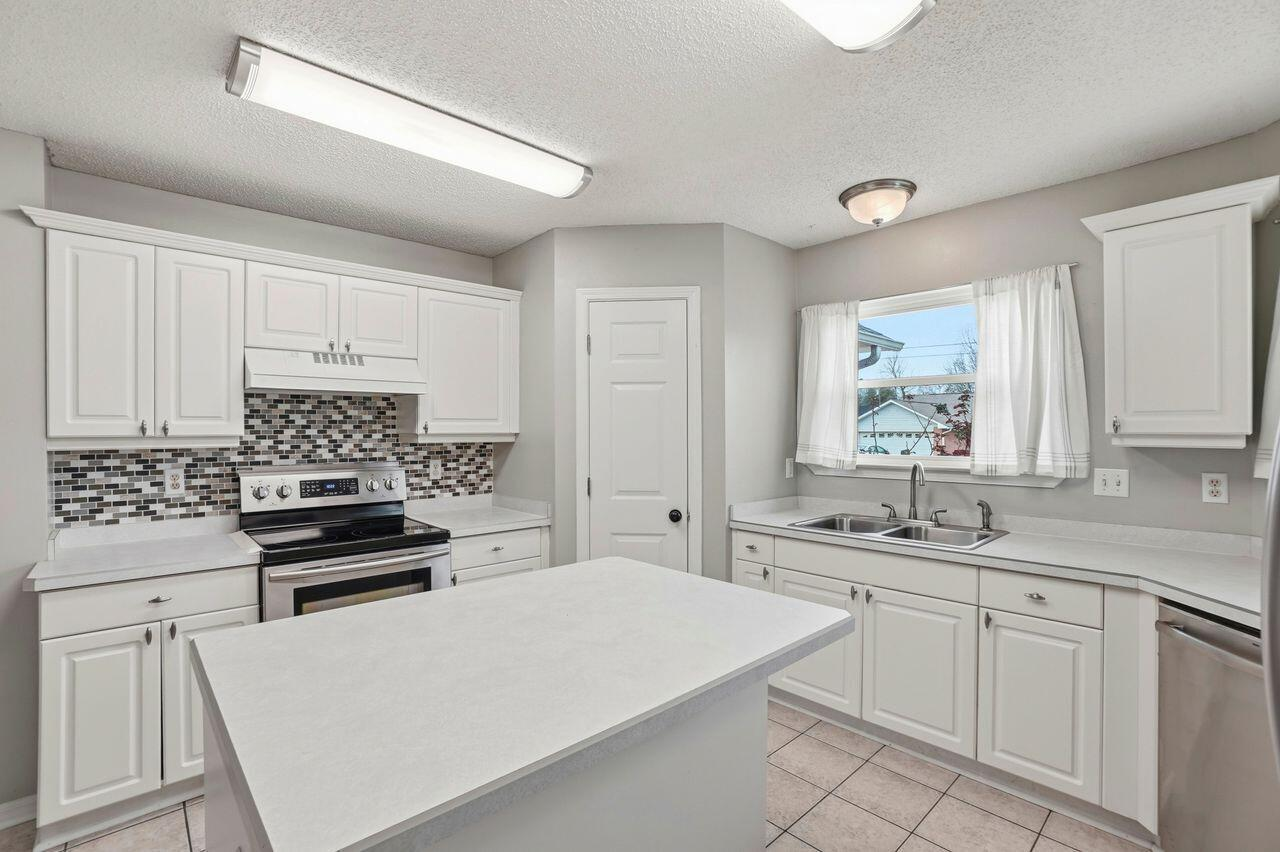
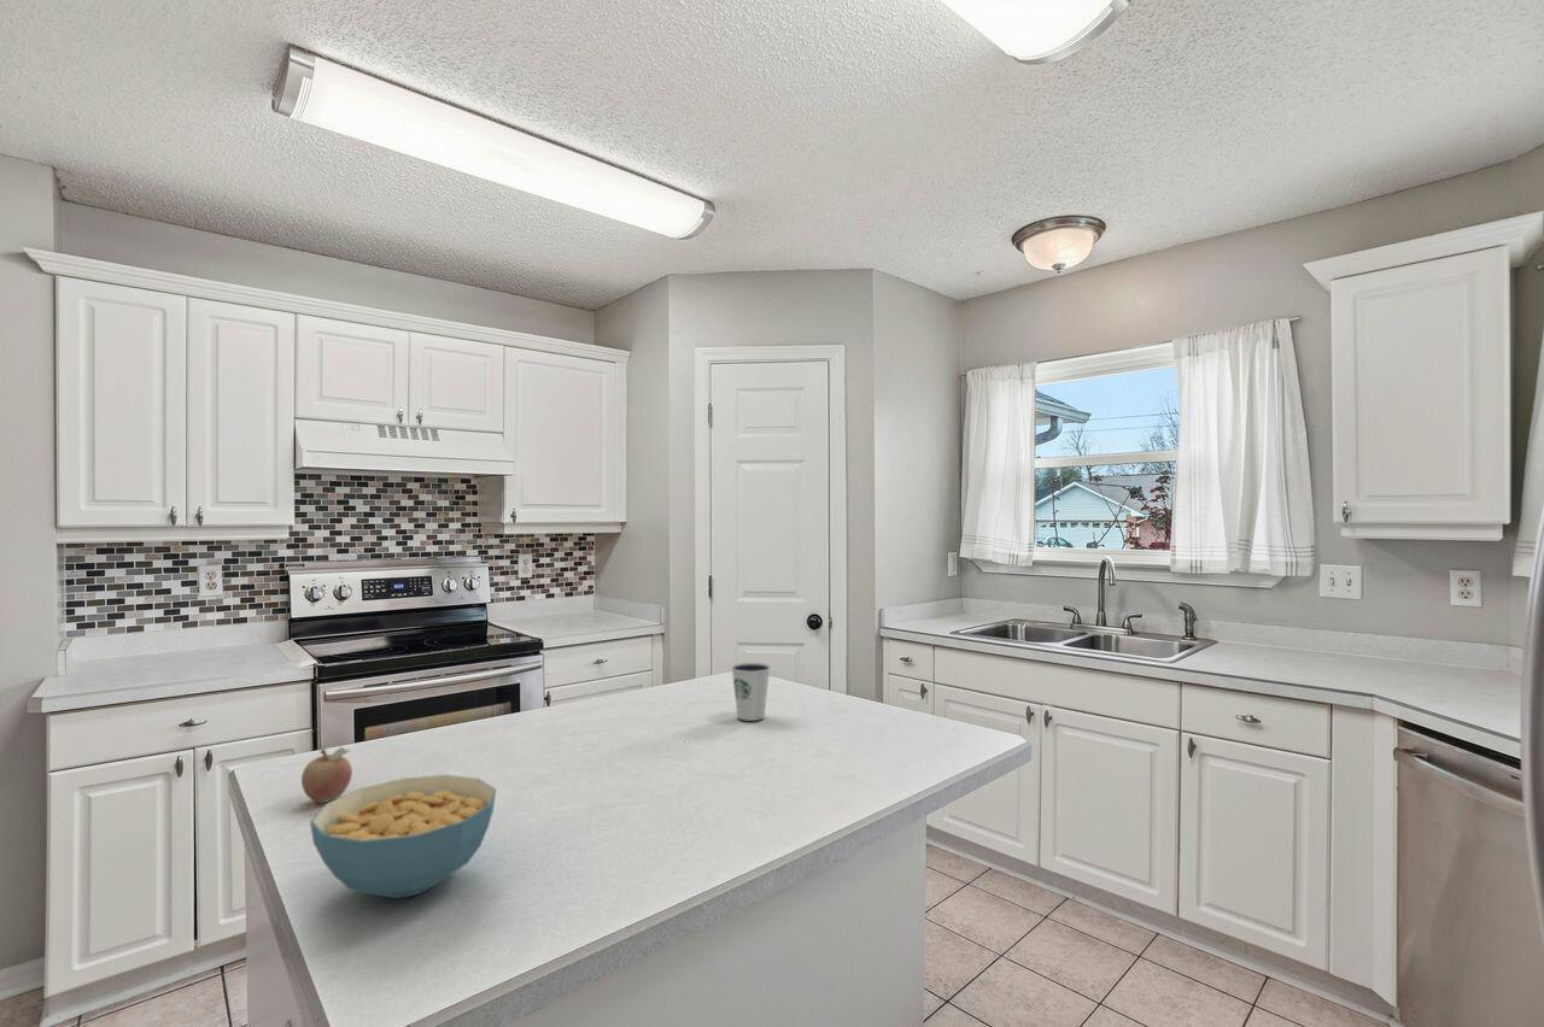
+ fruit [300,746,353,804]
+ dixie cup [730,662,772,722]
+ cereal bowl [309,774,497,899]
